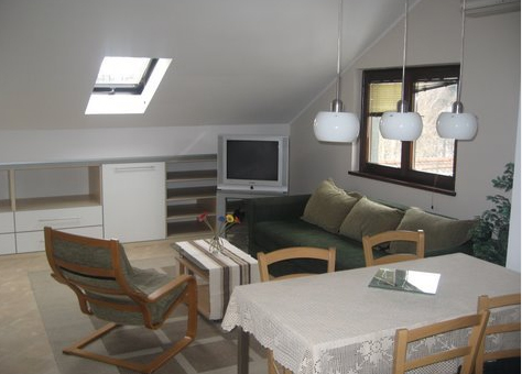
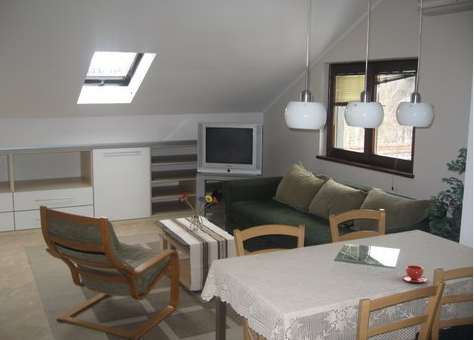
+ teacup [401,264,428,283]
